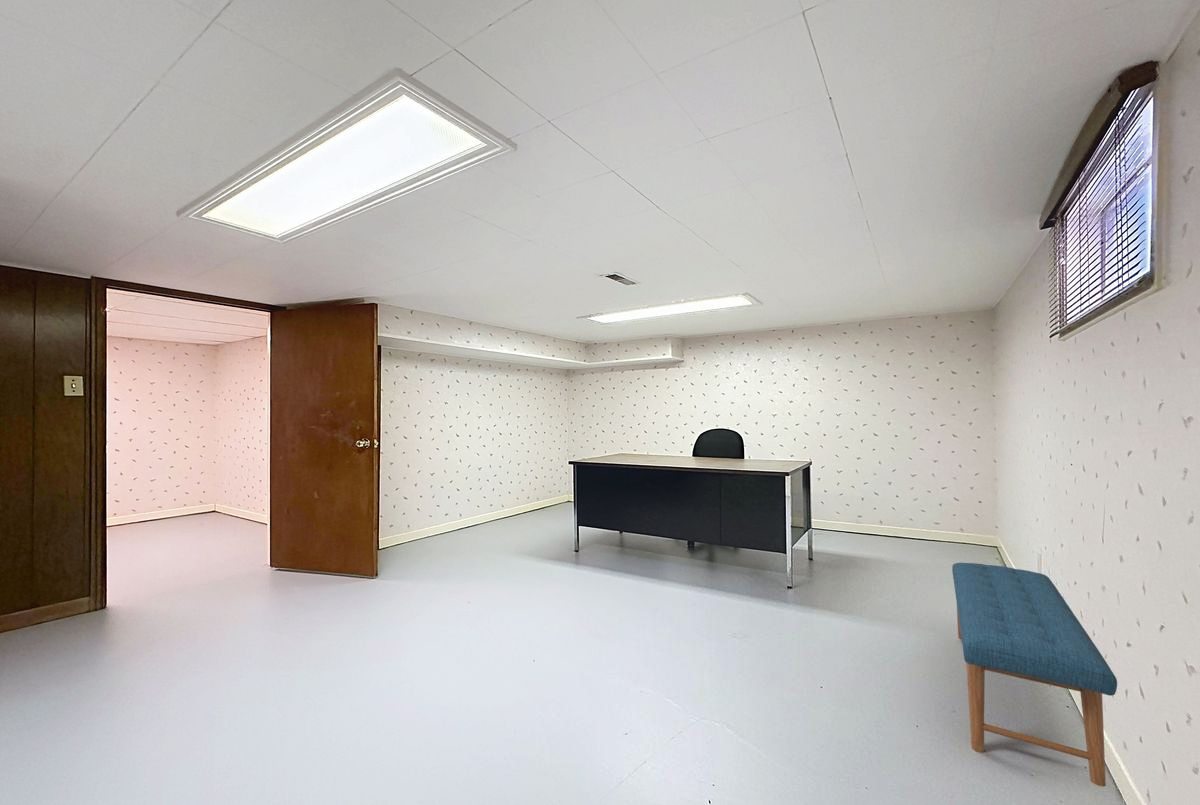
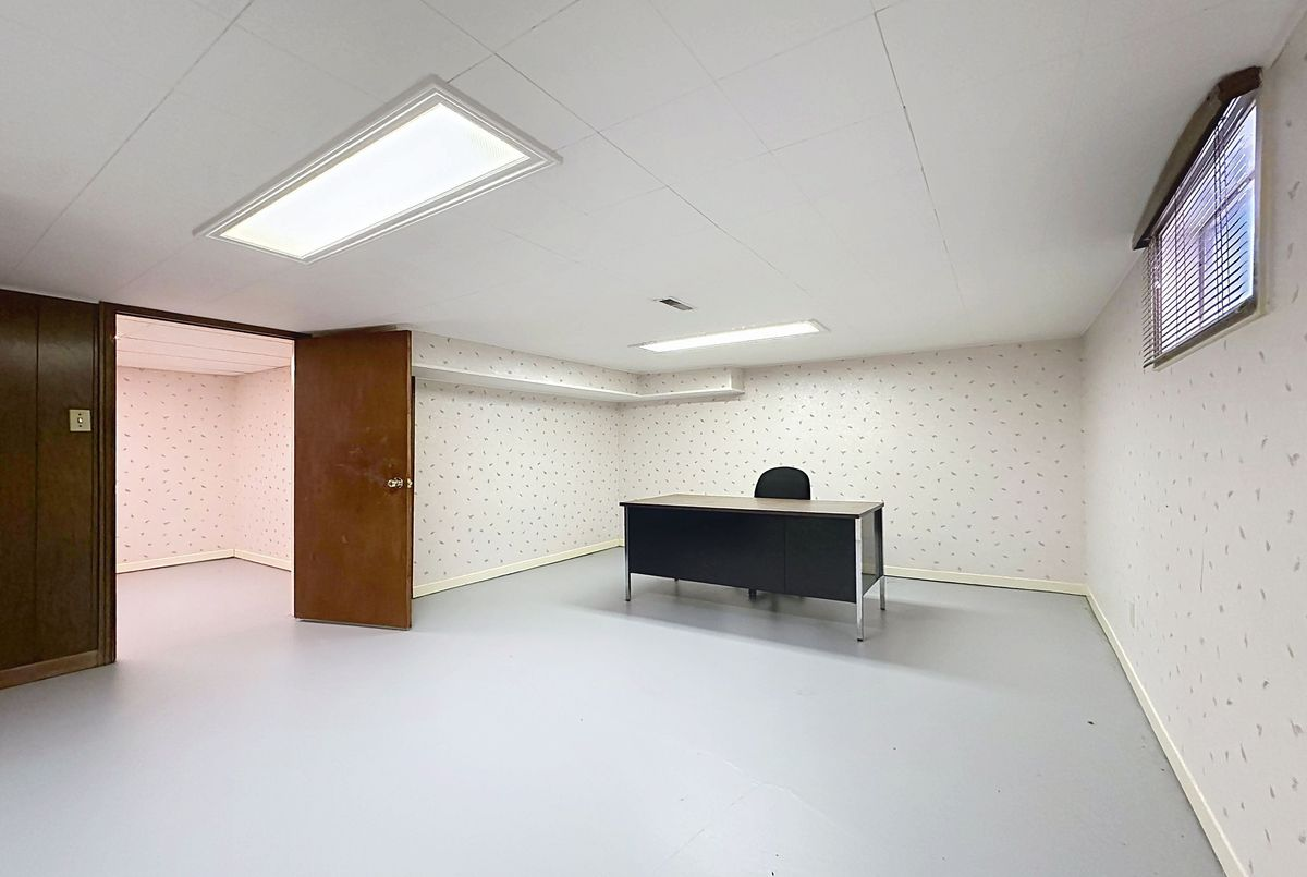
- bench [951,562,1118,787]
